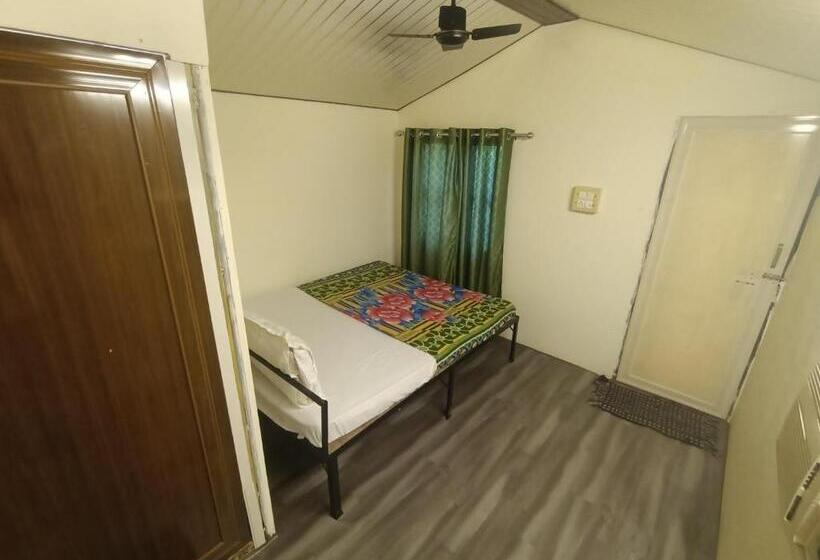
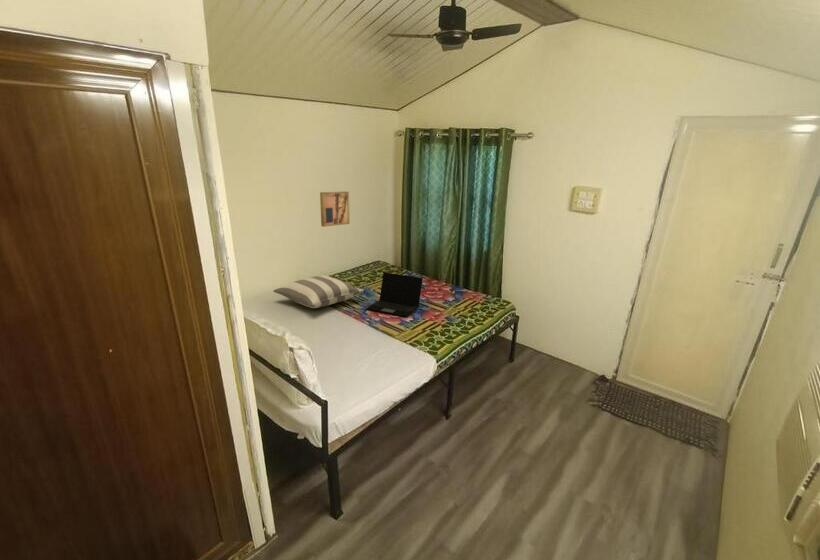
+ wall art [319,191,351,228]
+ pillow [272,274,364,309]
+ laptop [365,271,424,318]
